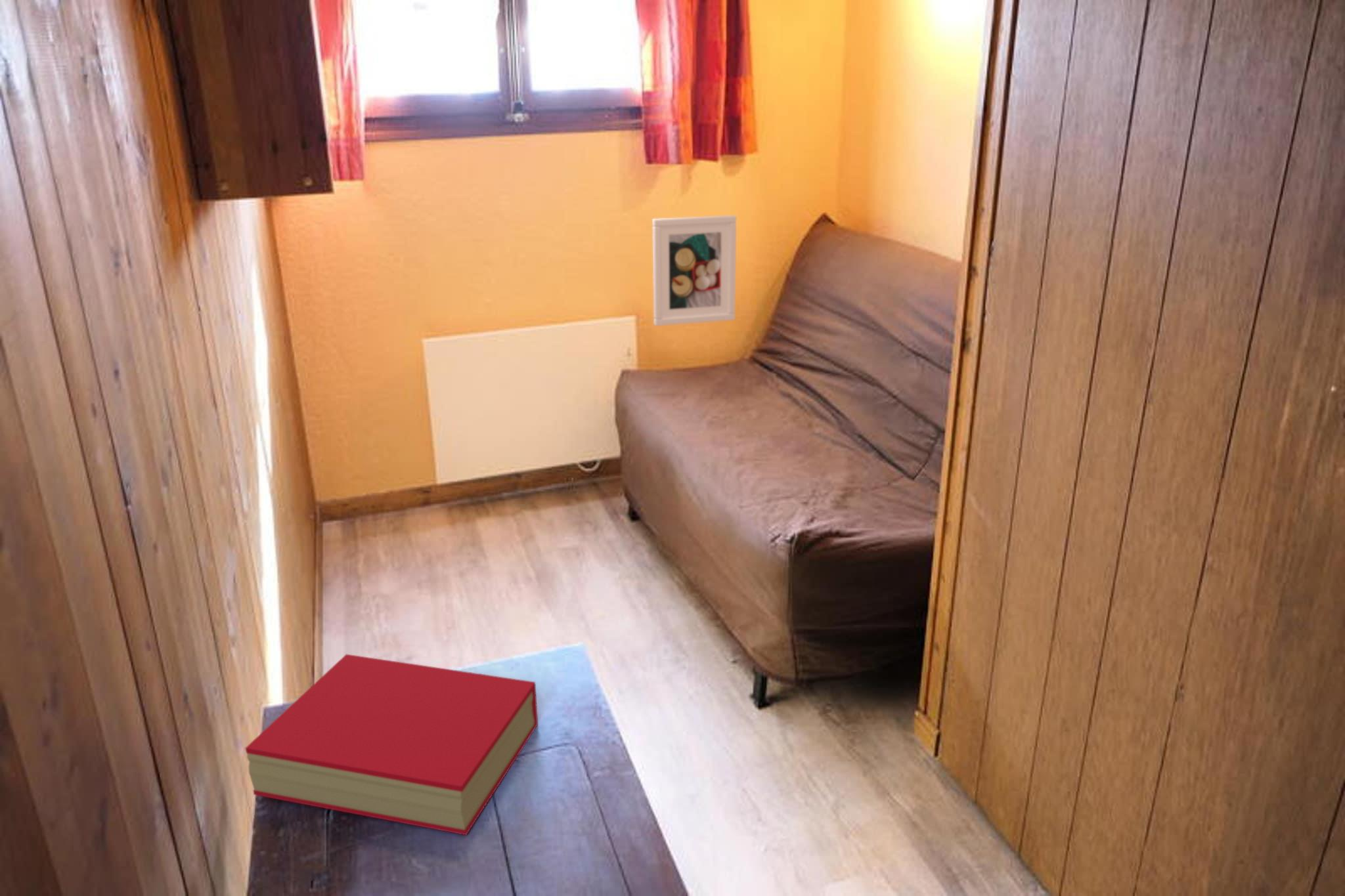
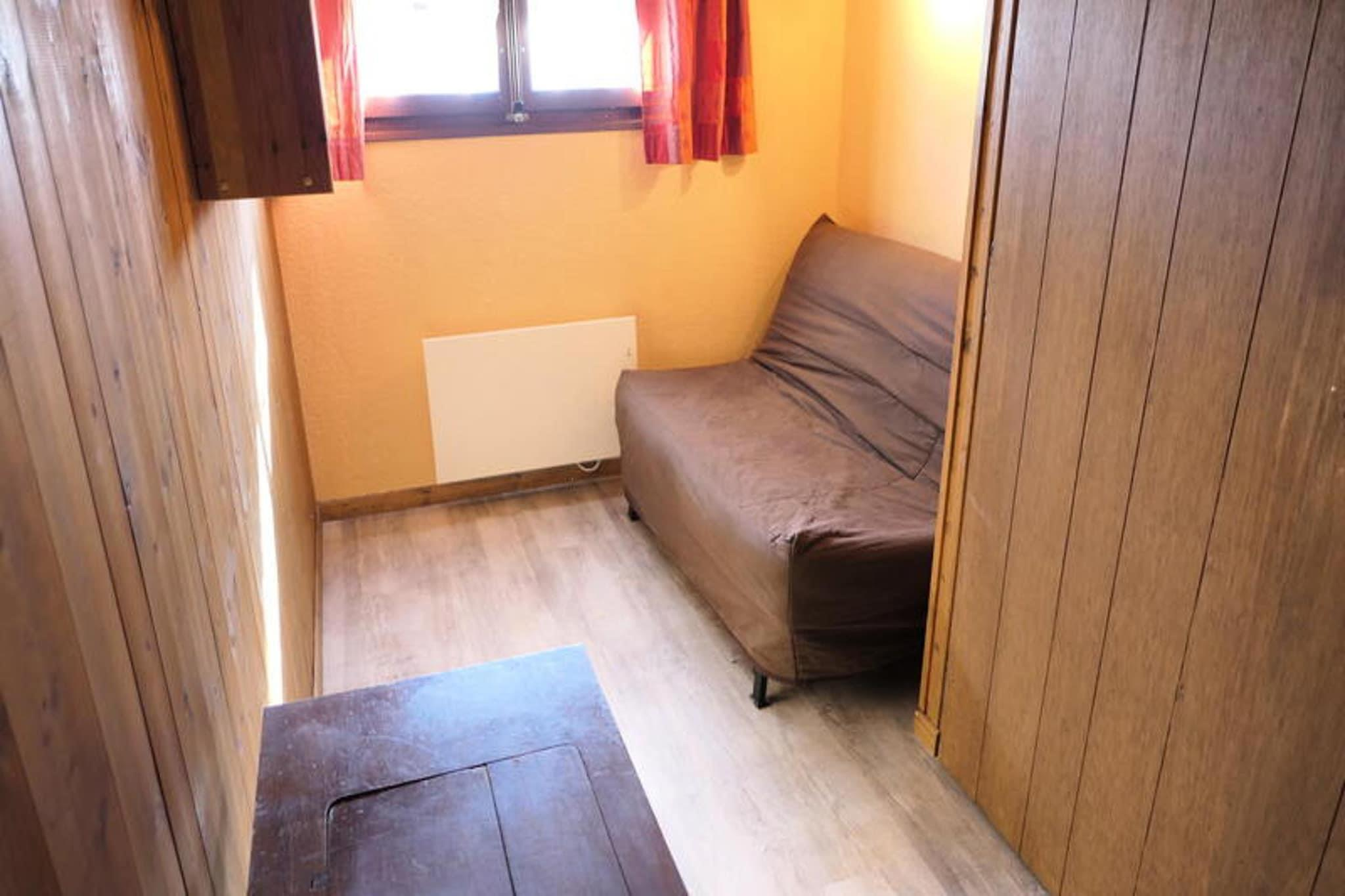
- book [244,654,539,836]
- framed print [651,215,737,326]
